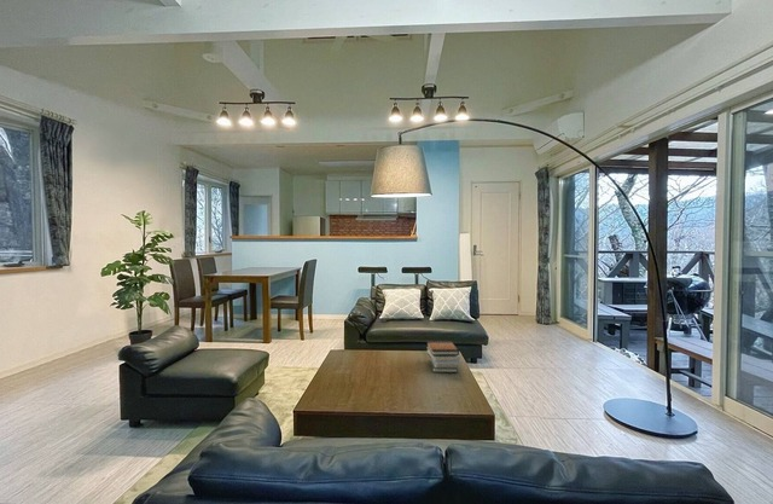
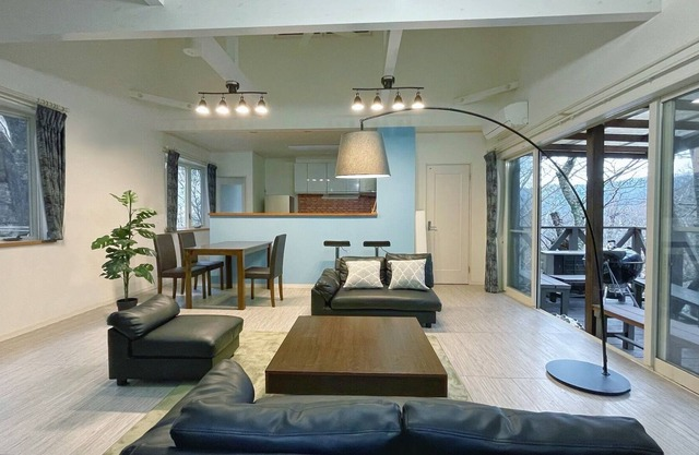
- book stack [425,340,461,373]
